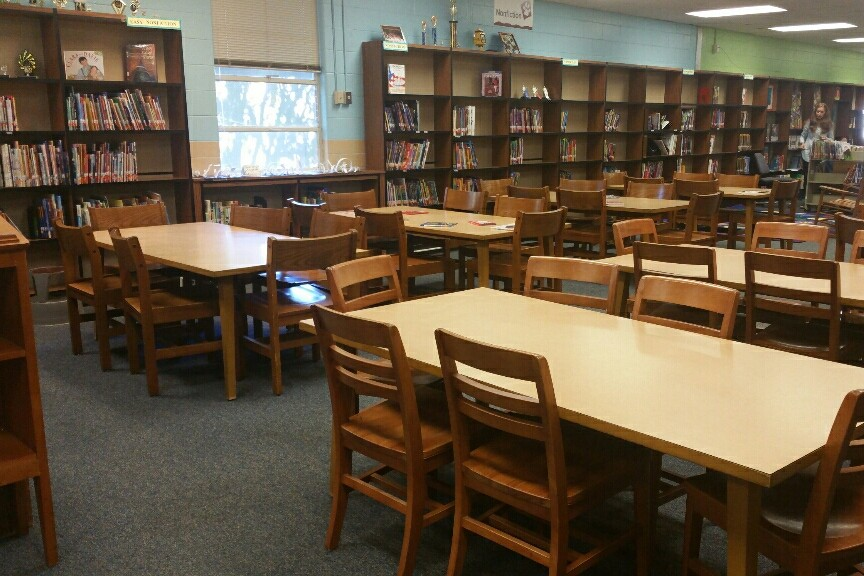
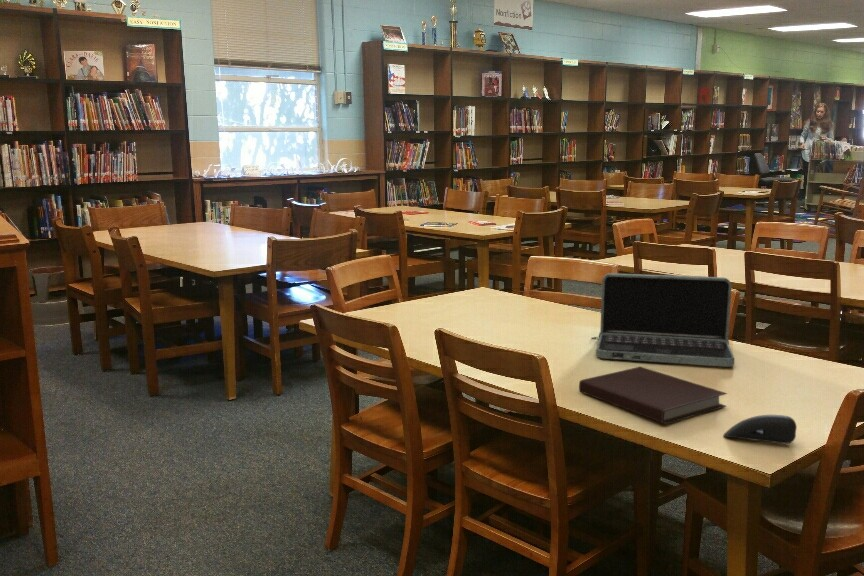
+ computer mouse [723,414,798,445]
+ laptop [590,272,736,368]
+ notebook [578,366,728,425]
